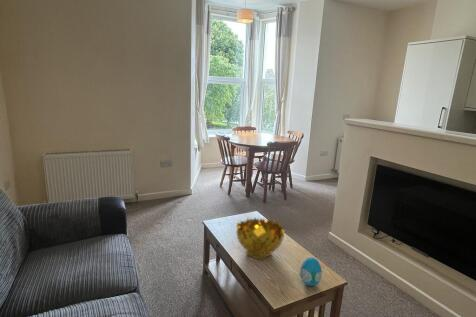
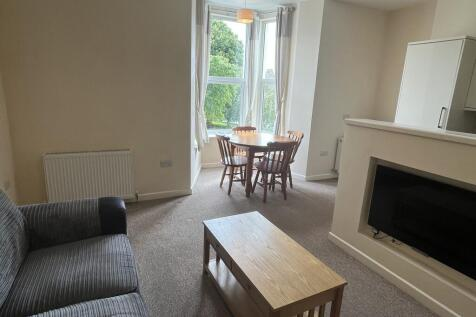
- decorative bowl [235,216,285,262]
- decorative egg [299,256,323,287]
